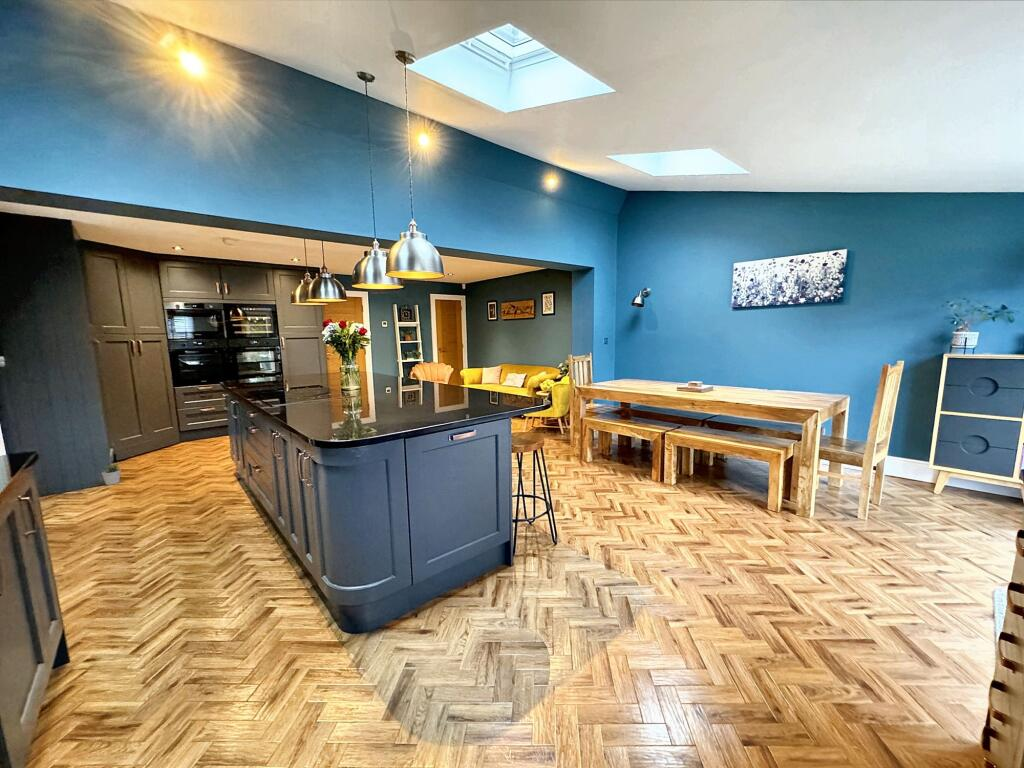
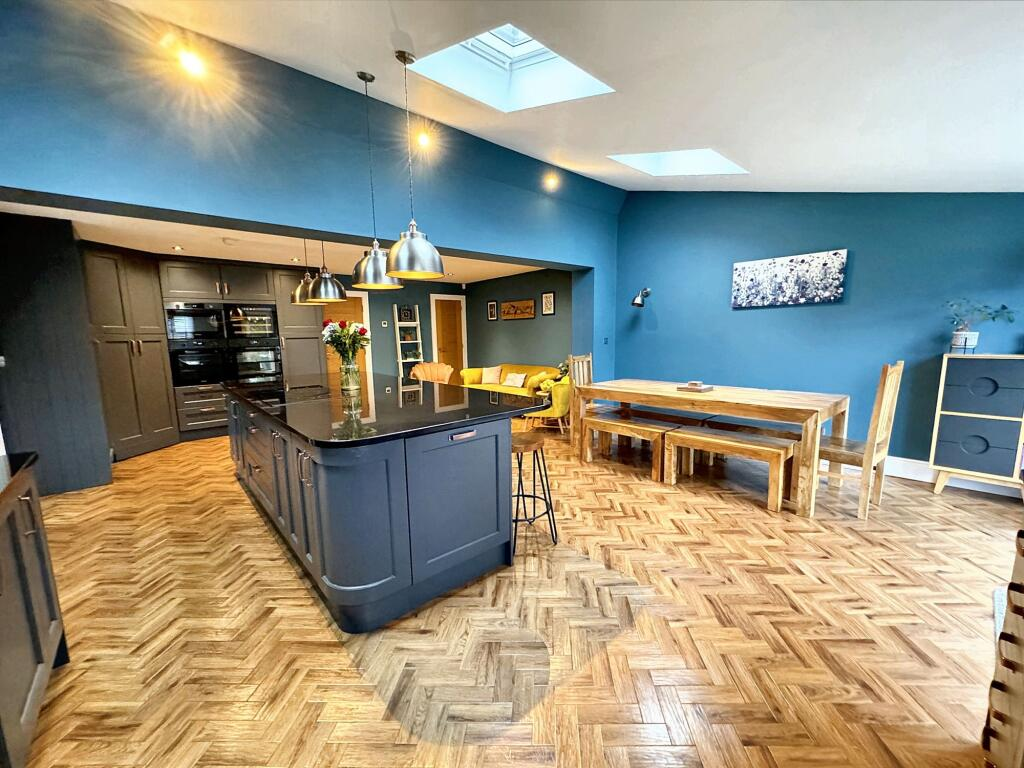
- potted plant [101,462,122,486]
